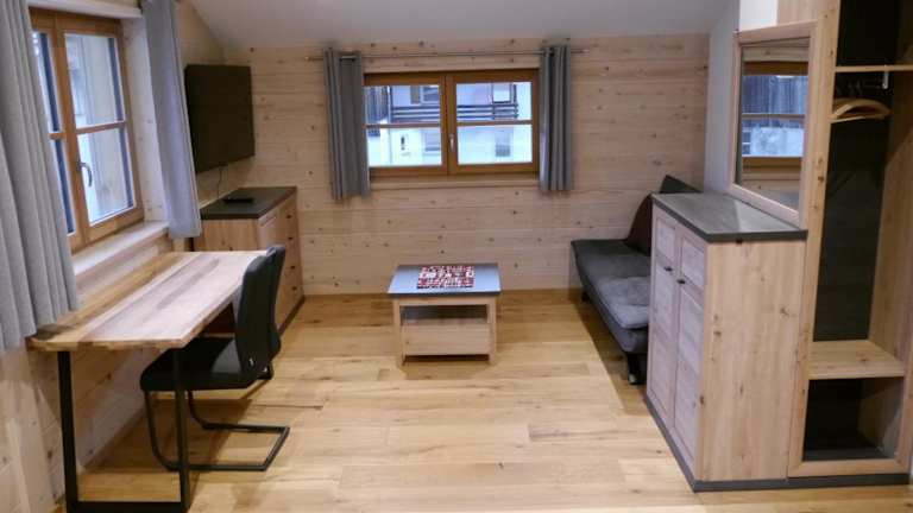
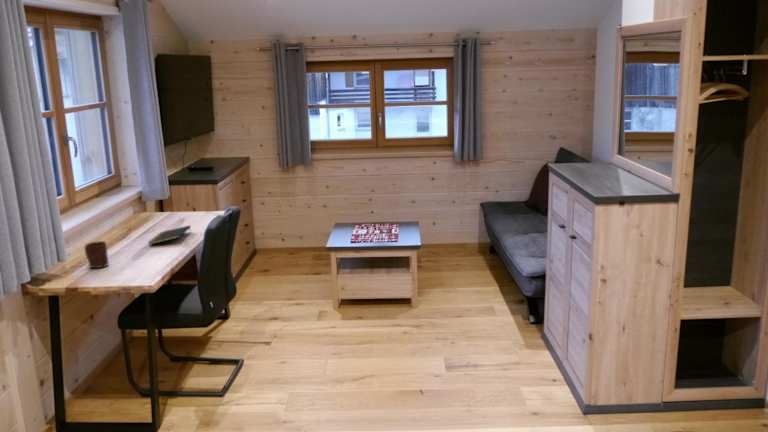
+ notepad [147,224,192,246]
+ cup [84,240,109,269]
